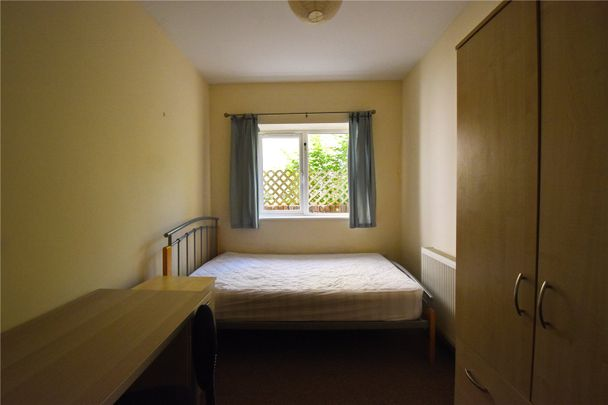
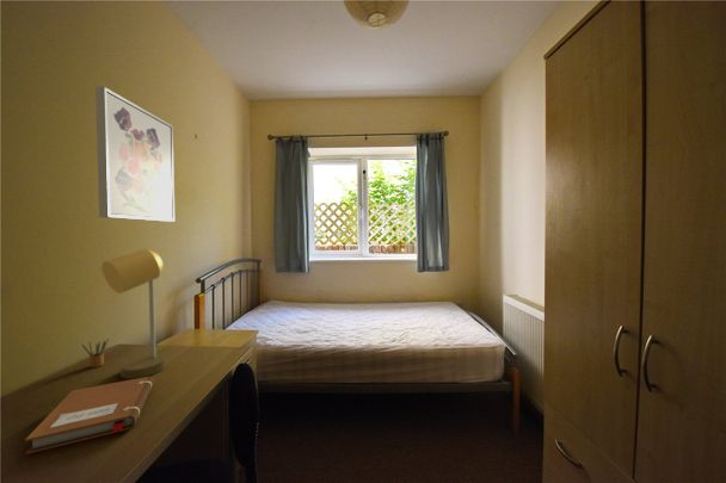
+ pencil box [81,338,110,369]
+ desk lamp [100,248,167,379]
+ notebook [24,376,155,456]
+ wall art [94,86,176,223]
